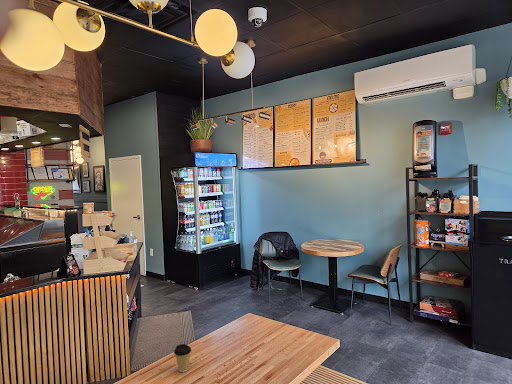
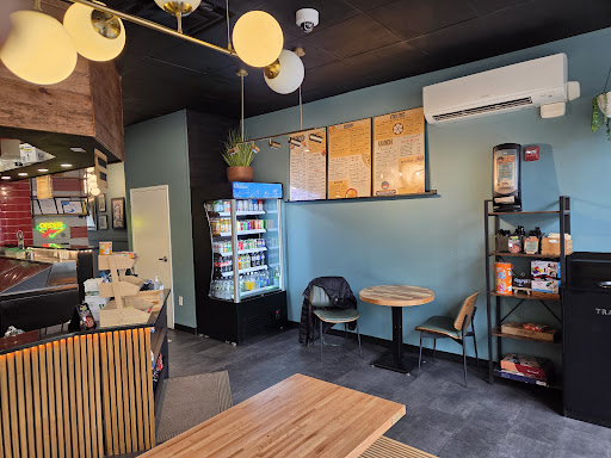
- coffee cup [173,343,192,373]
